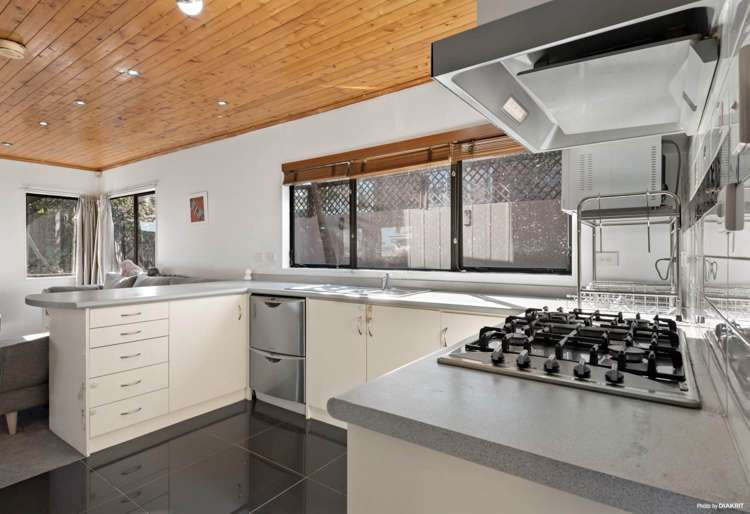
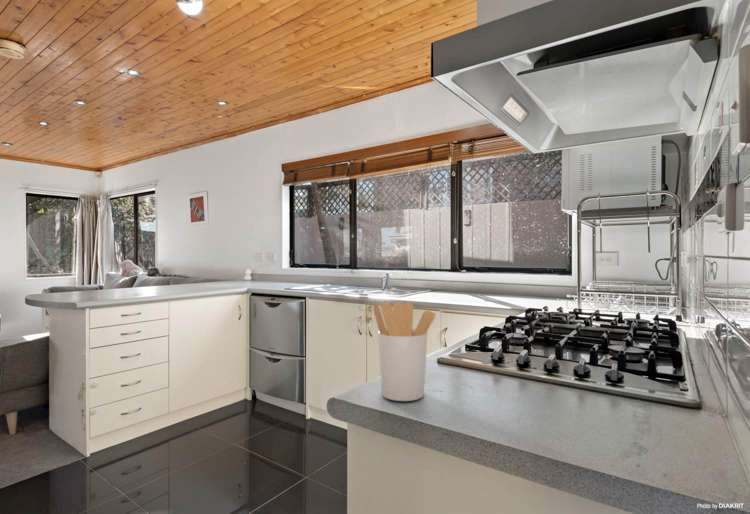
+ utensil holder [372,300,437,402]
